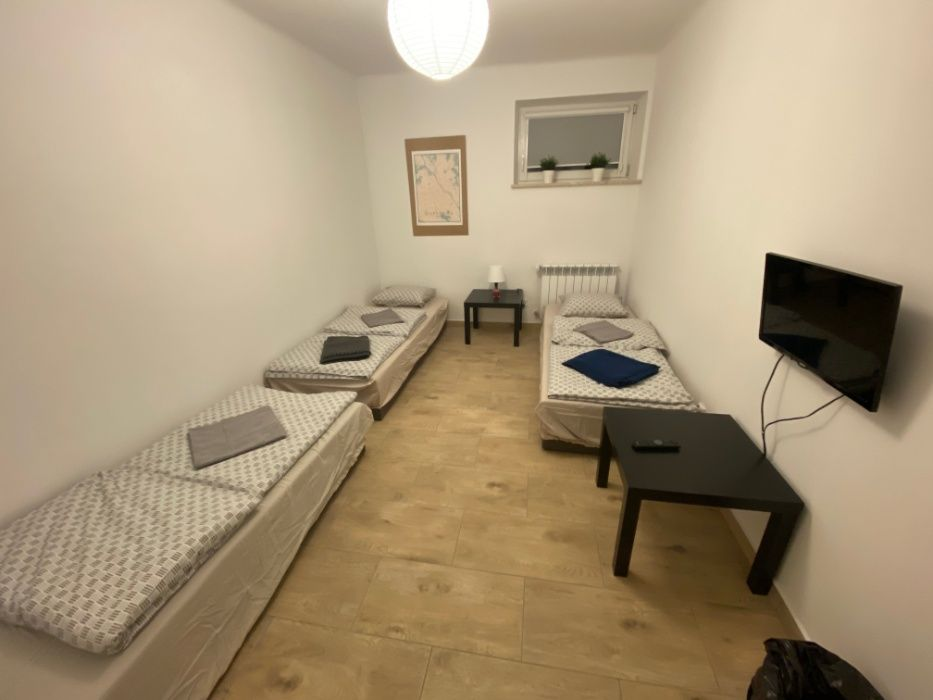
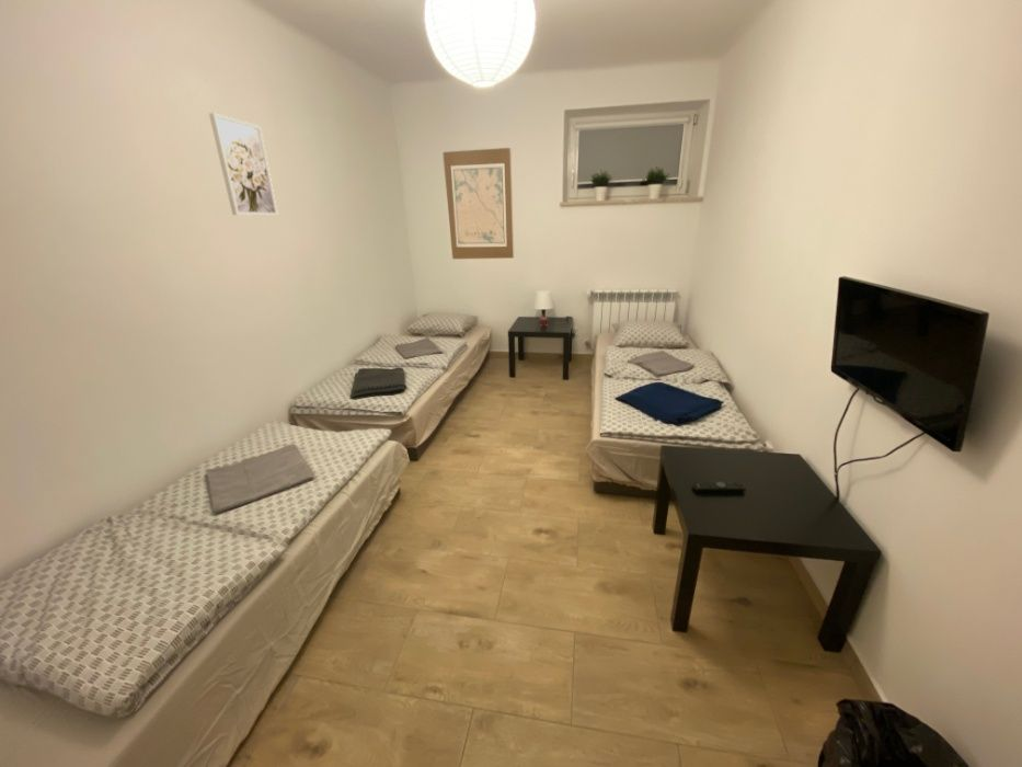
+ wall art [208,112,279,217]
